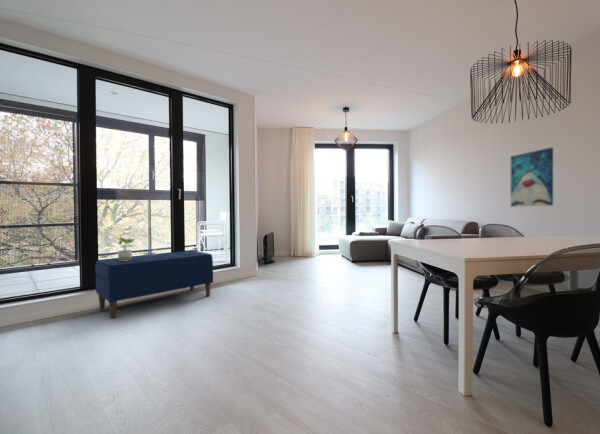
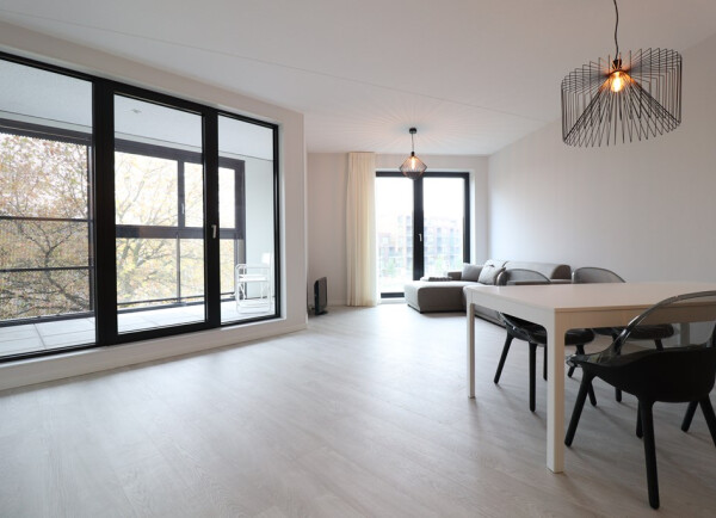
- wall art [510,147,554,208]
- potted plant [115,235,136,261]
- bench [94,250,214,319]
